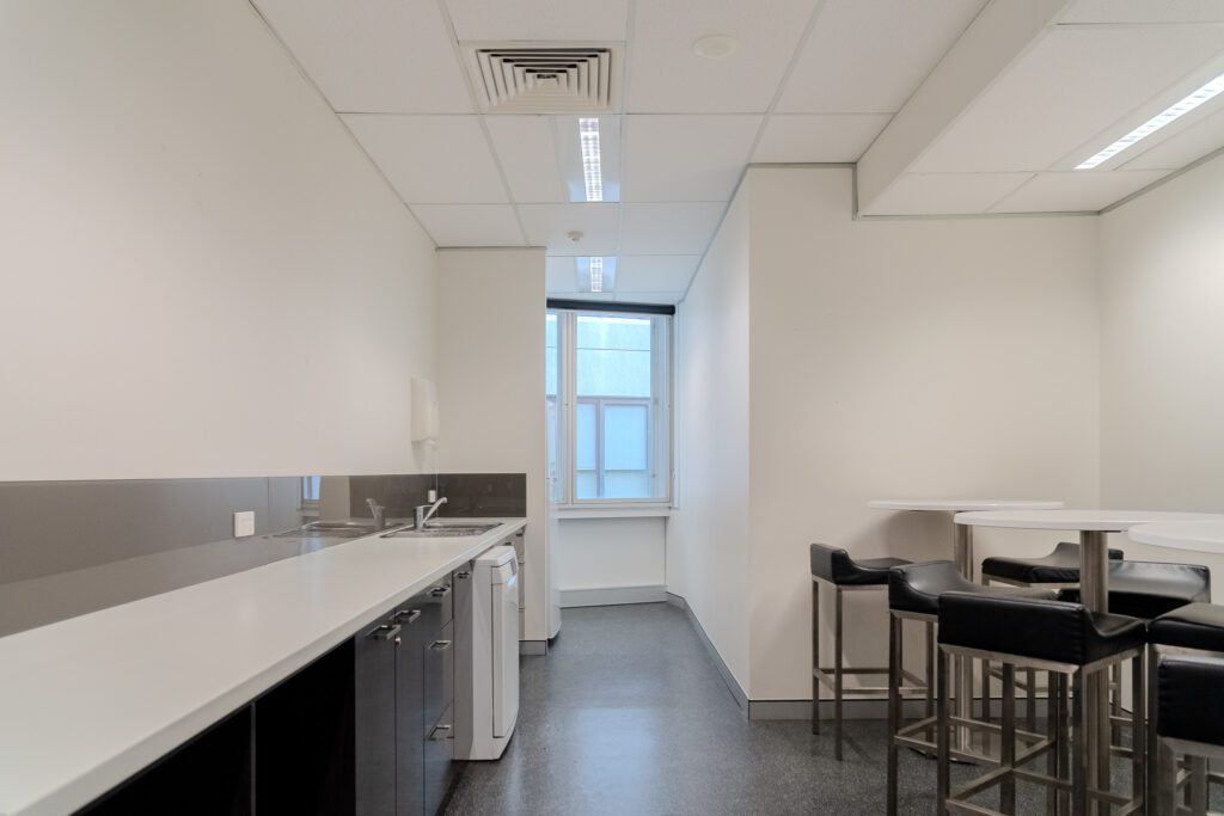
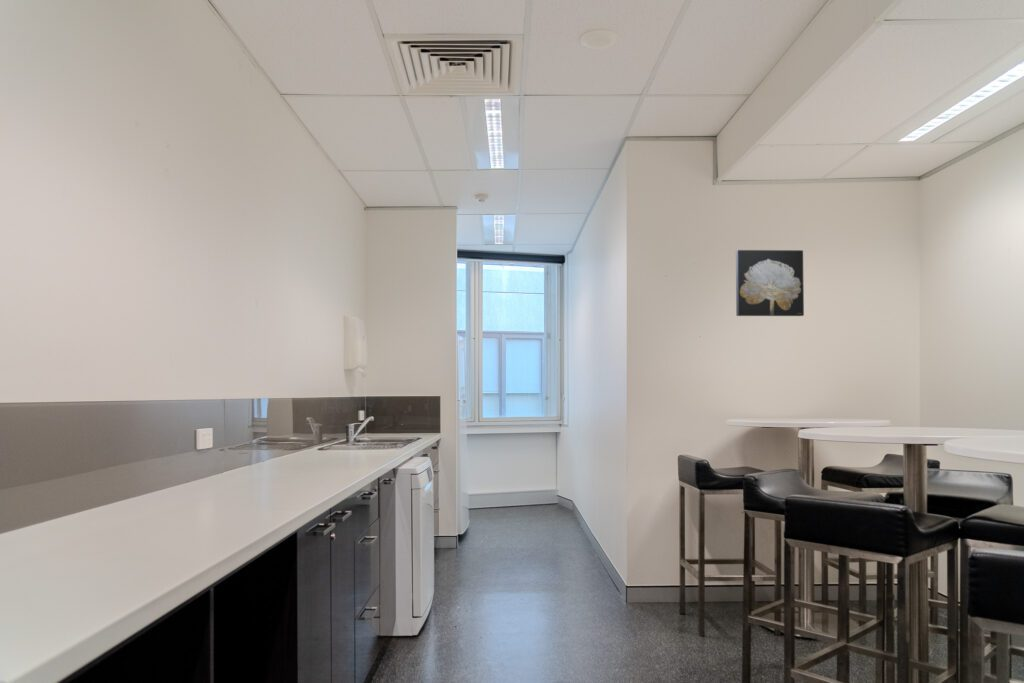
+ wall art [735,249,805,317]
